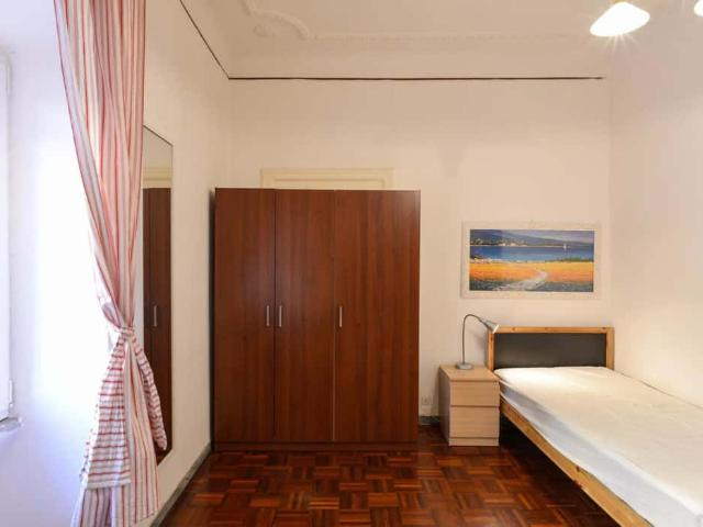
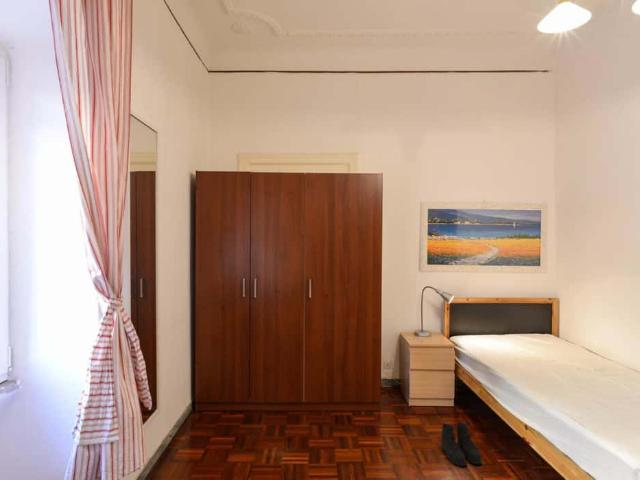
+ boots [440,421,483,467]
